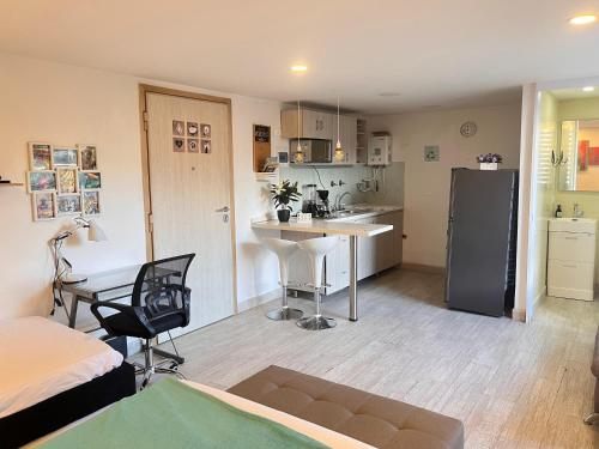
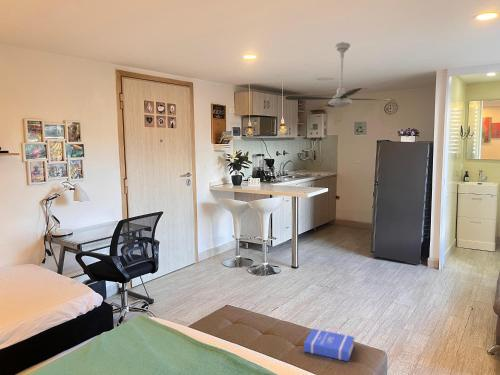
+ book [303,328,355,362]
+ ceiling fan [284,41,397,108]
